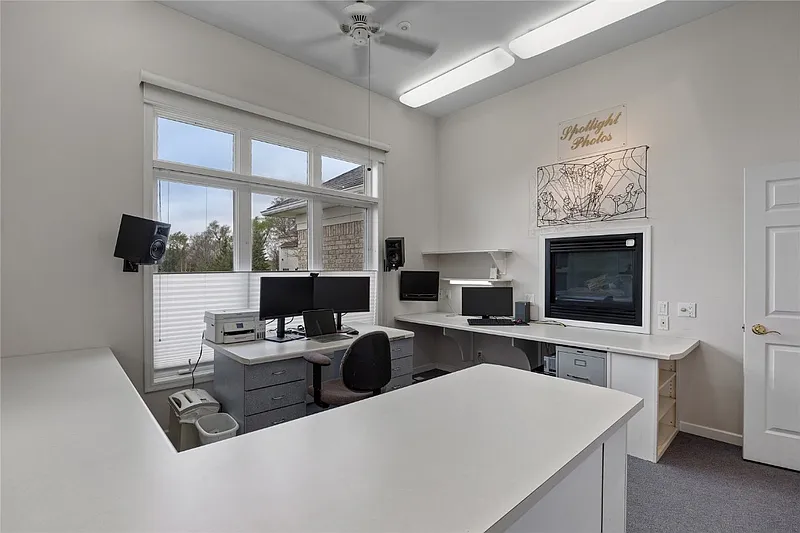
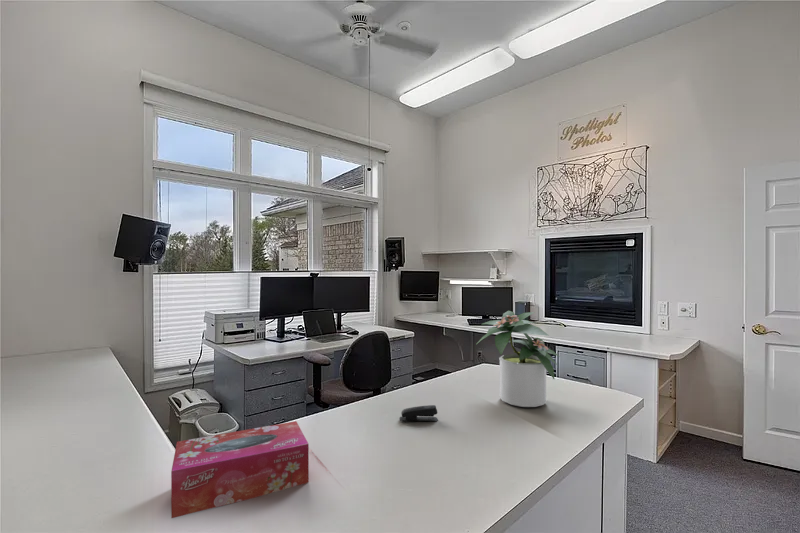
+ tissue box [170,420,310,519]
+ stapler [398,404,439,422]
+ potted plant [477,310,561,408]
